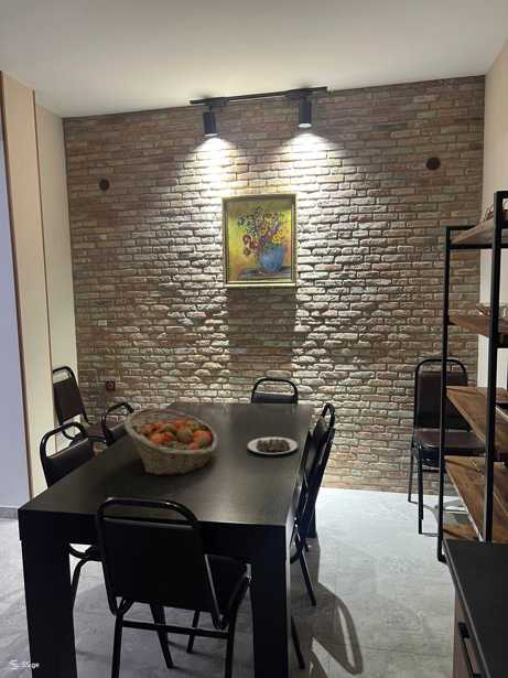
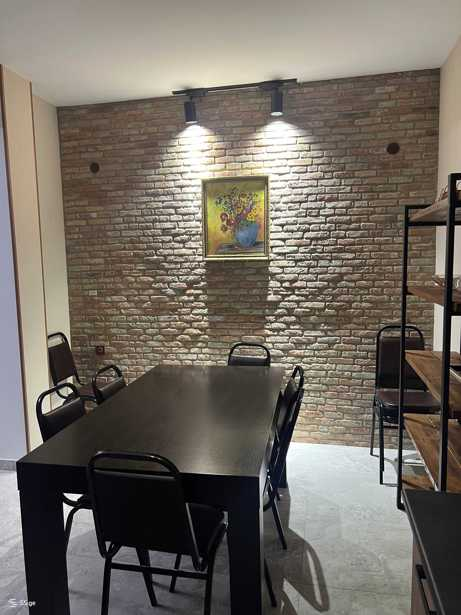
- plate [247,437,299,458]
- fruit basket [123,407,219,476]
